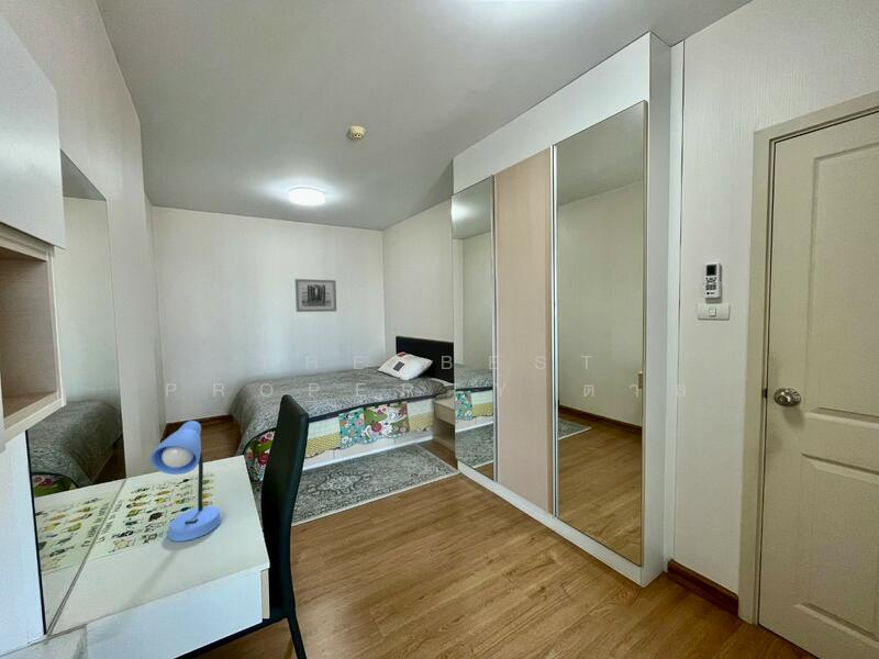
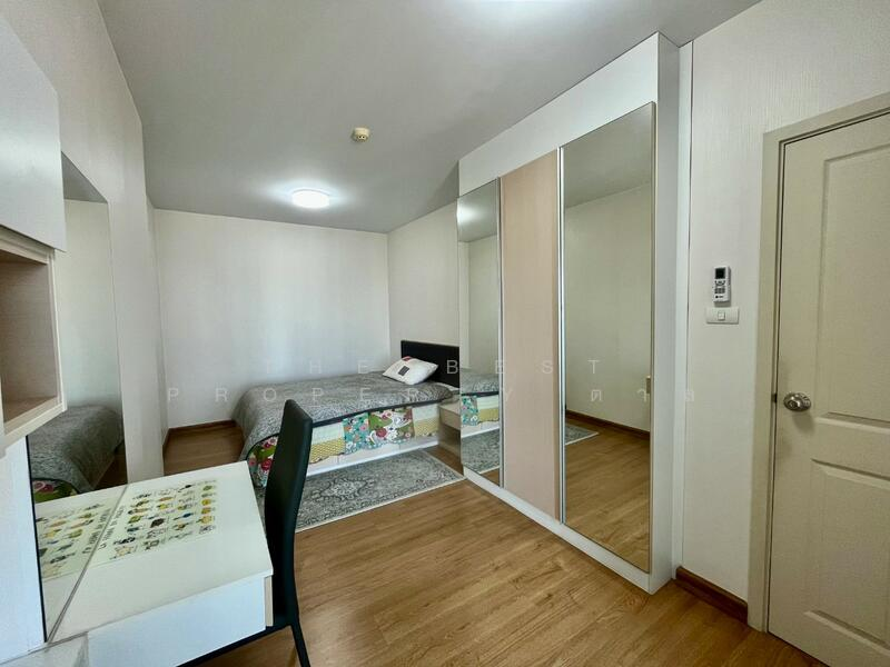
- desk lamp [149,420,222,543]
- wall art [294,278,337,313]
